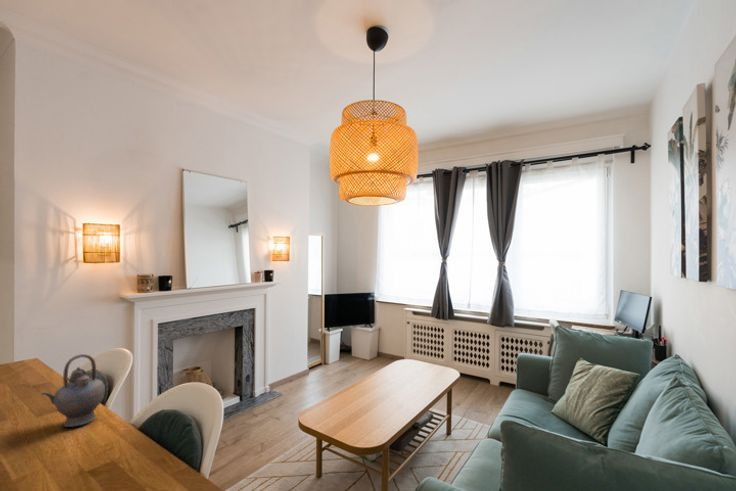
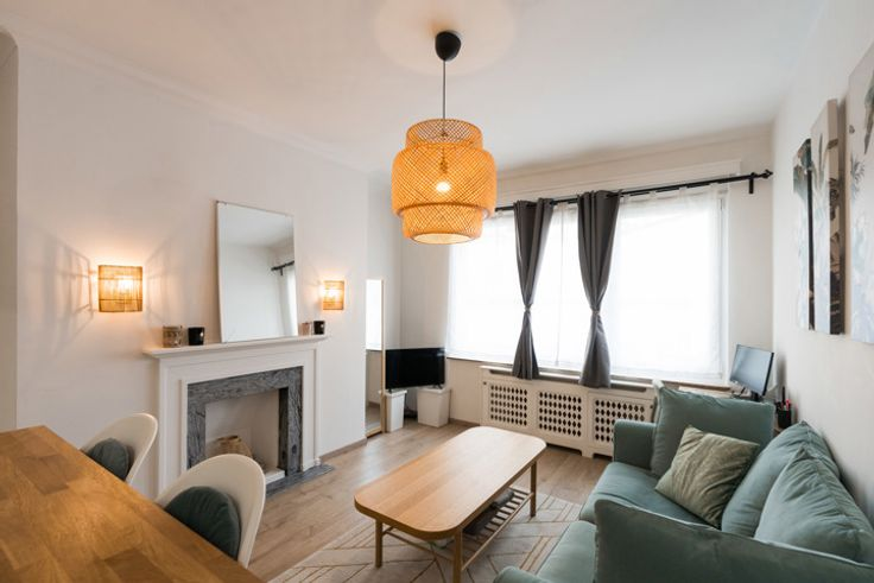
- teapot [40,353,106,428]
